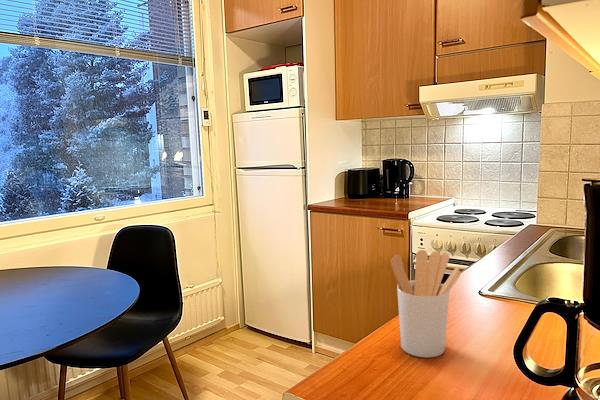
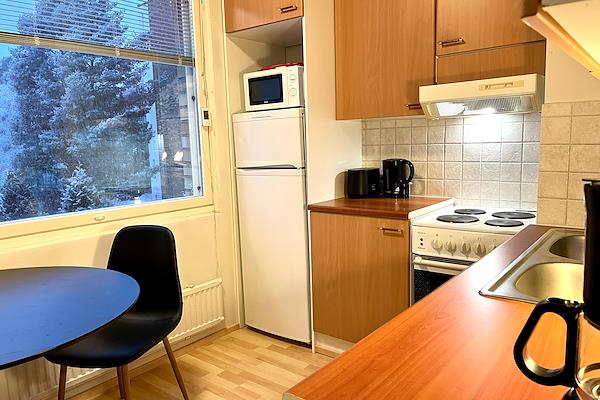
- utensil holder [390,249,462,358]
